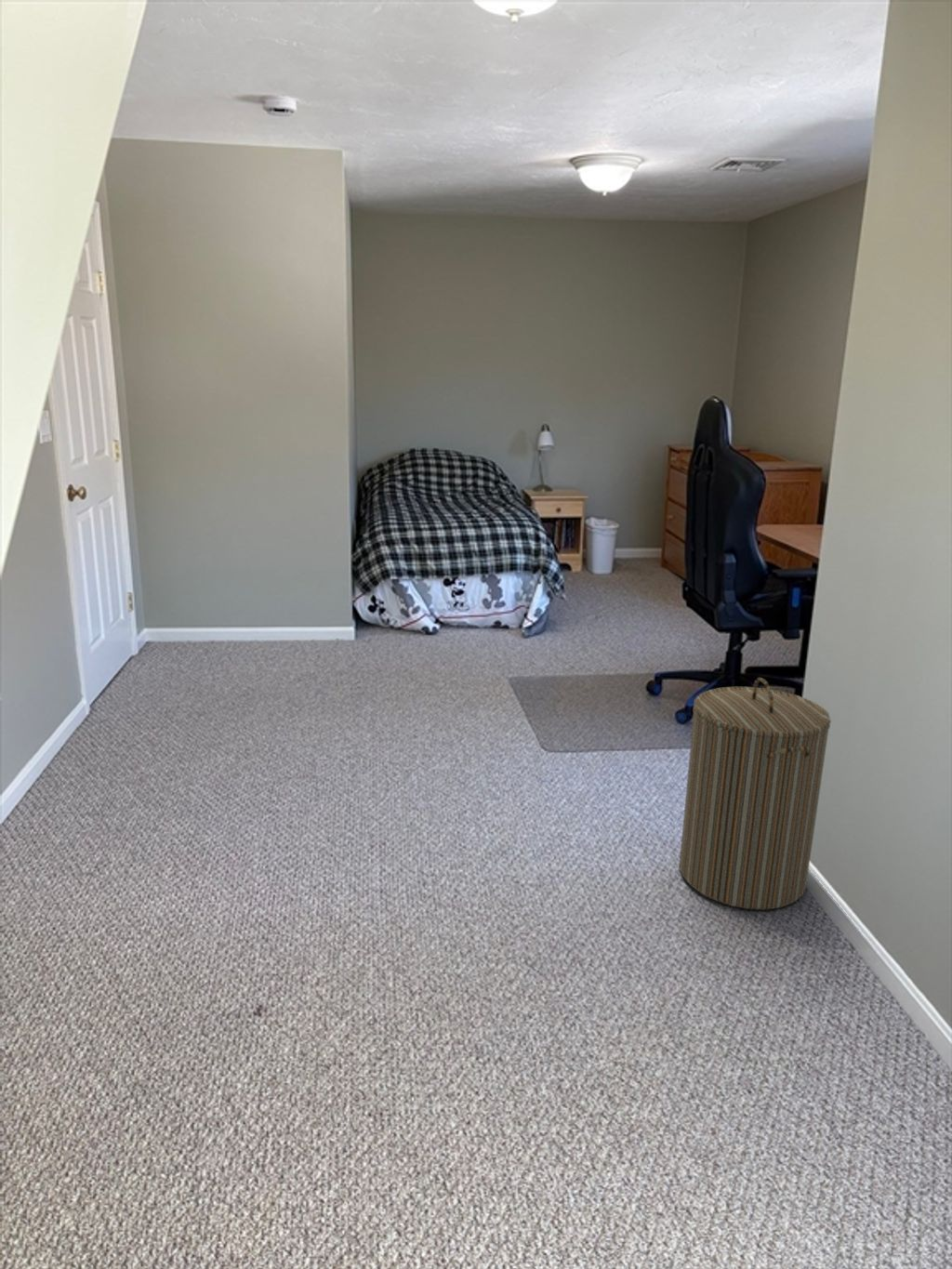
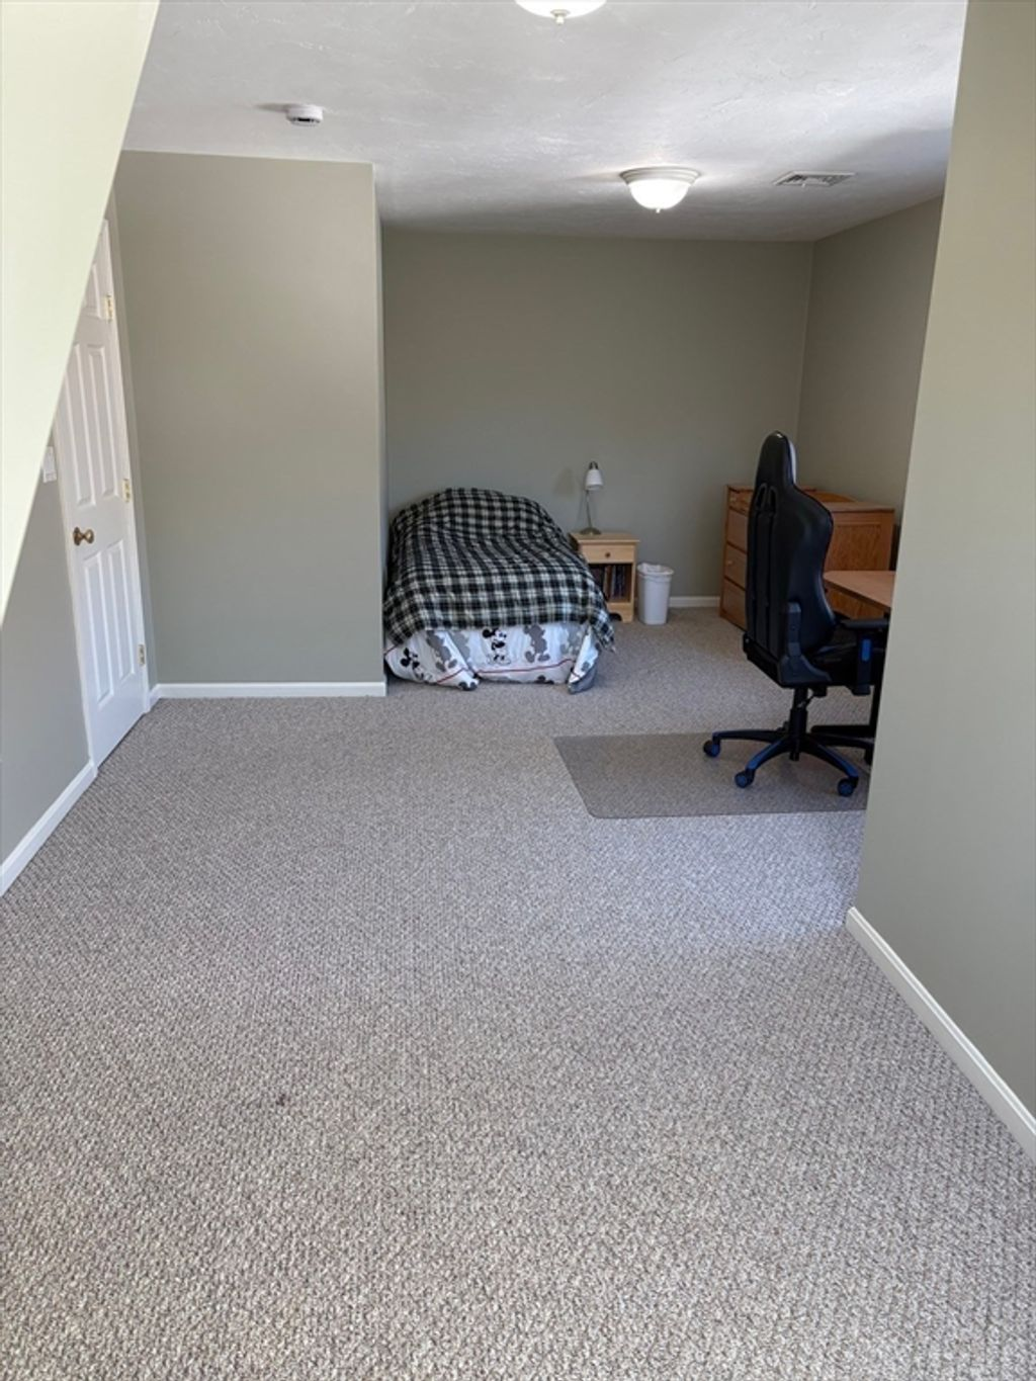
- laundry hamper [678,677,832,911]
